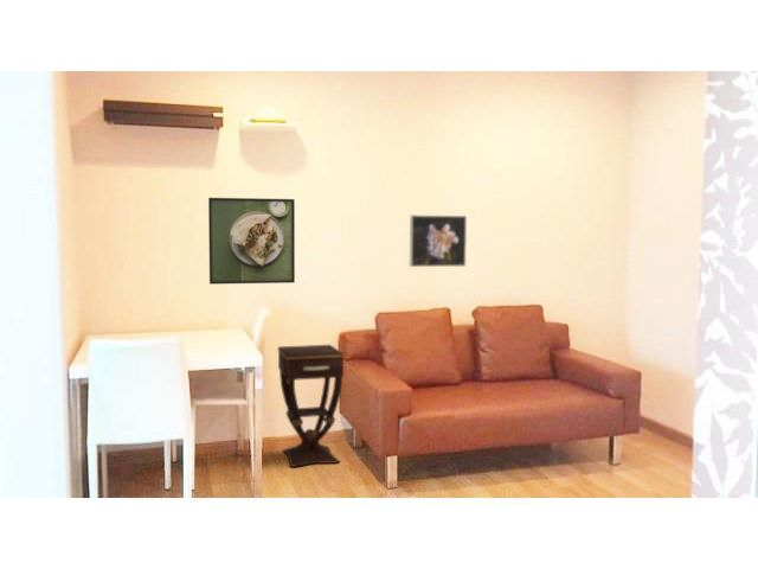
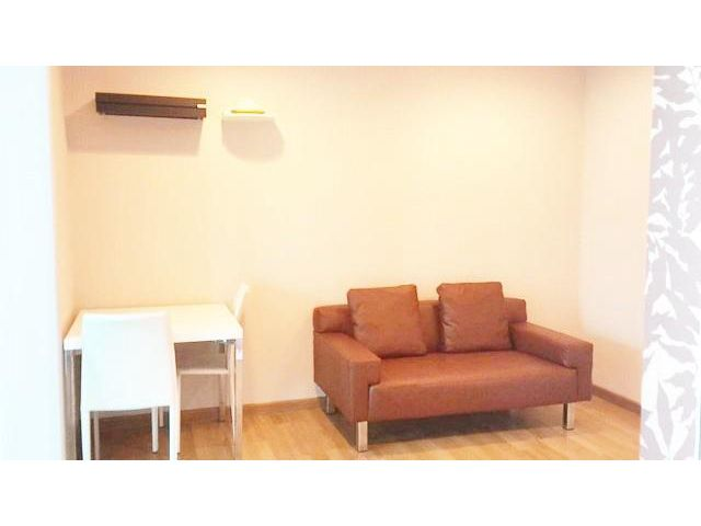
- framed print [207,197,296,286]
- side table [276,344,346,468]
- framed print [409,213,468,268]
